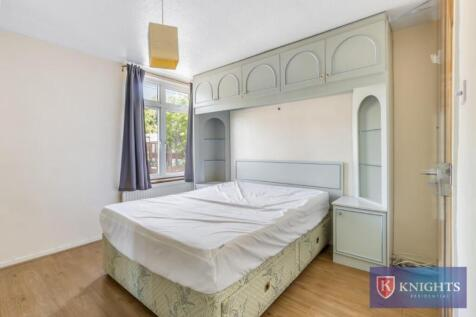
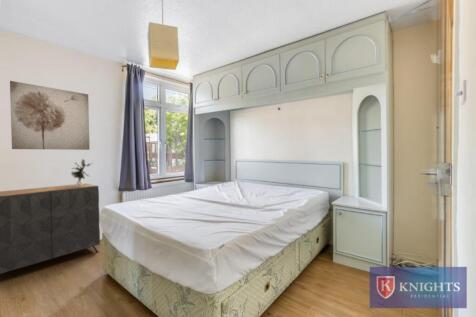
+ wall art [9,80,91,151]
+ potted plant [71,158,92,187]
+ dresser [0,183,101,275]
